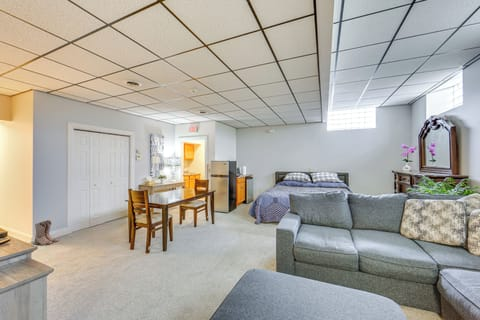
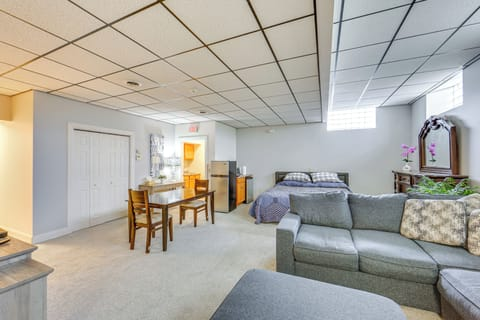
- boots [34,219,59,246]
